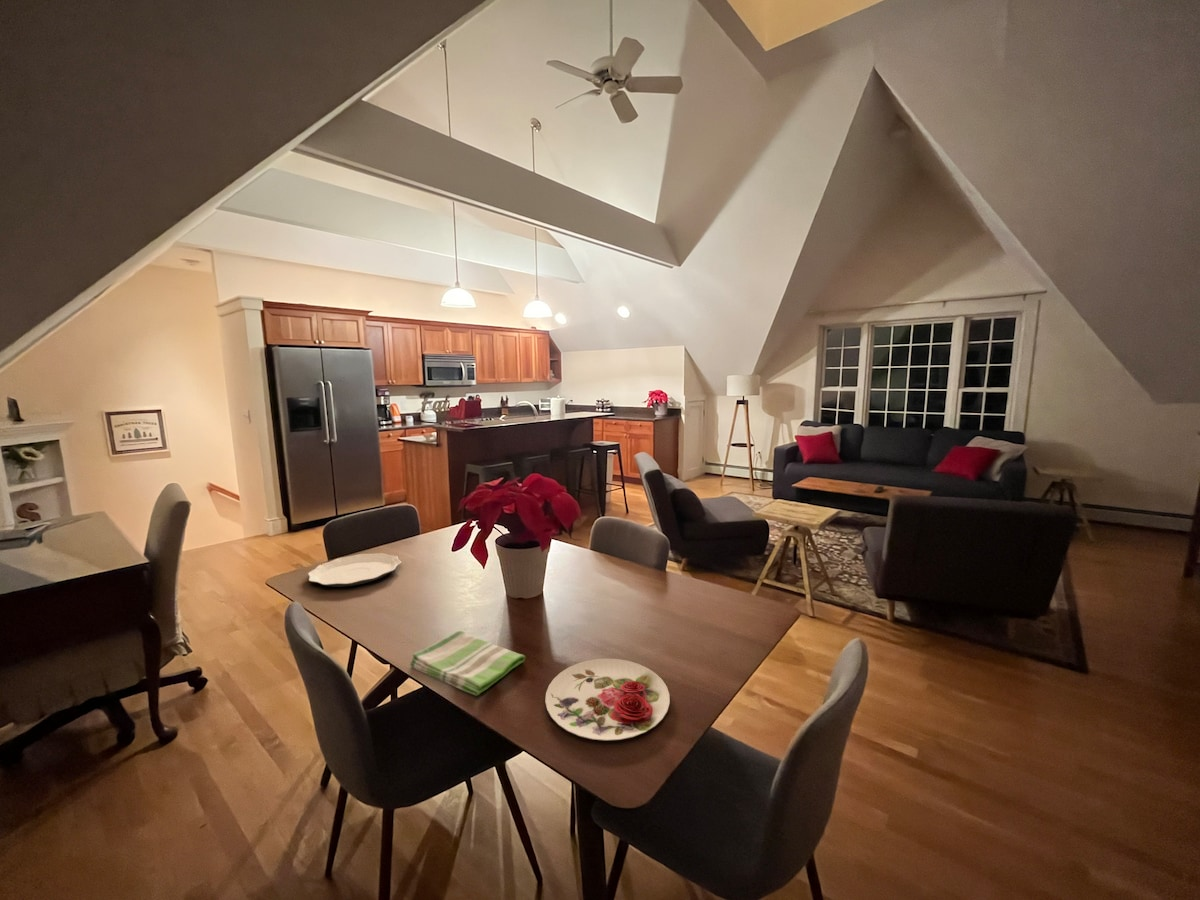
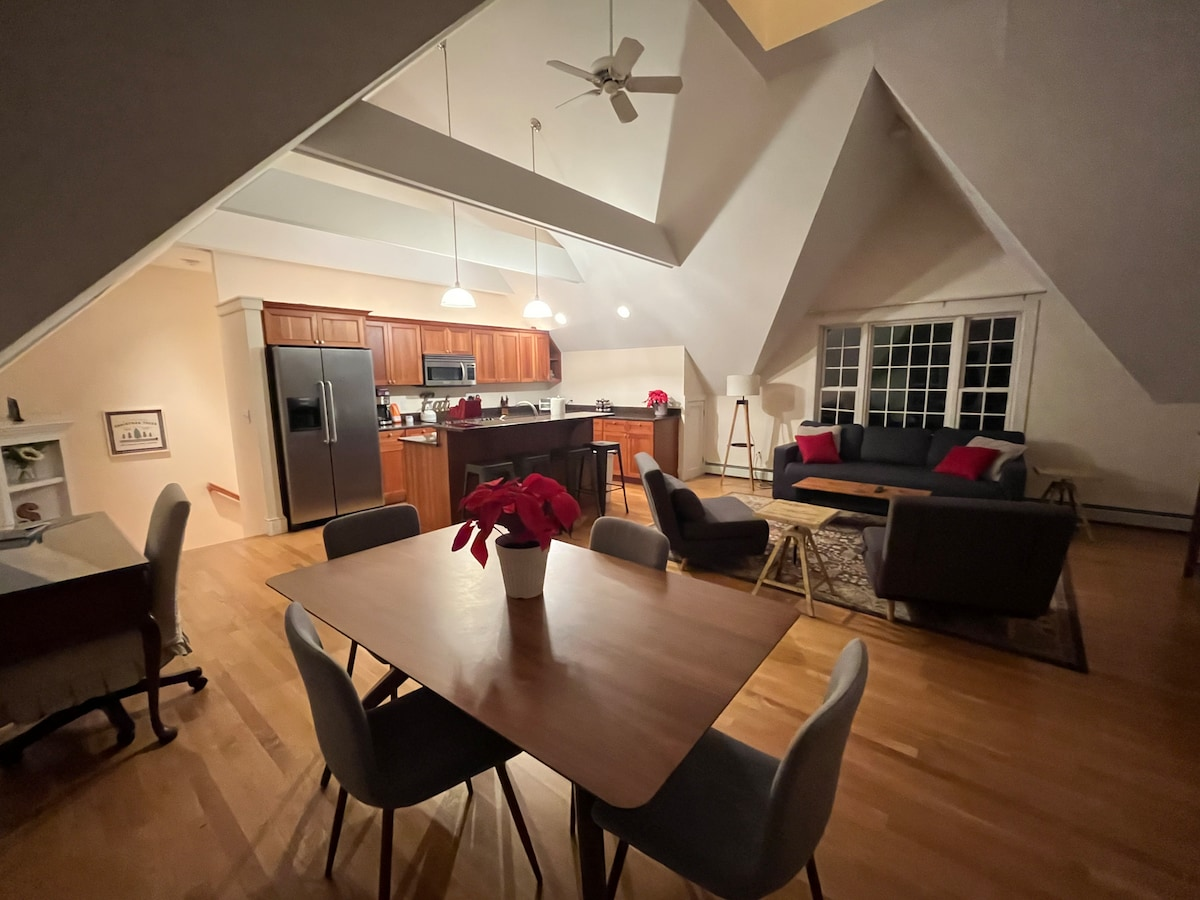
- plate [544,657,671,741]
- plate [307,552,402,588]
- dish towel [409,630,526,697]
